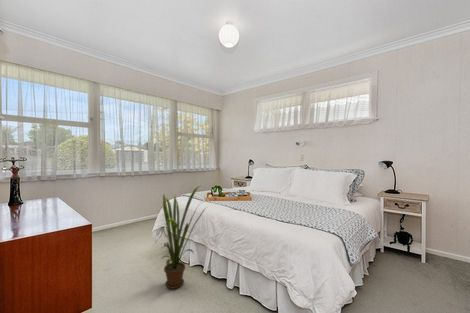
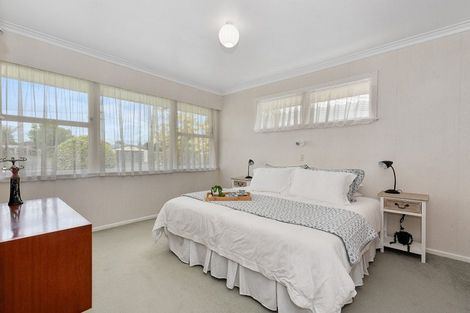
- house plant [156,184,208,290]
